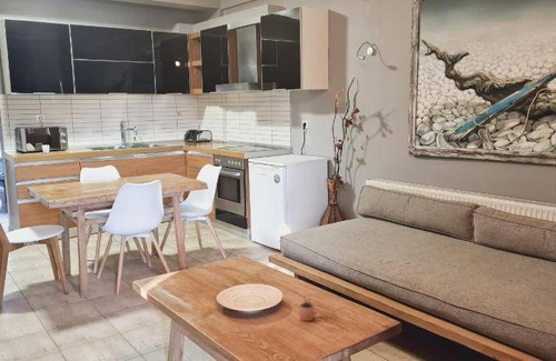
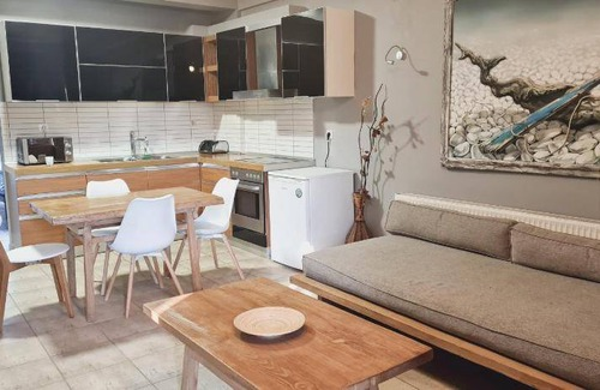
- cocoa [298,293,318,322]
